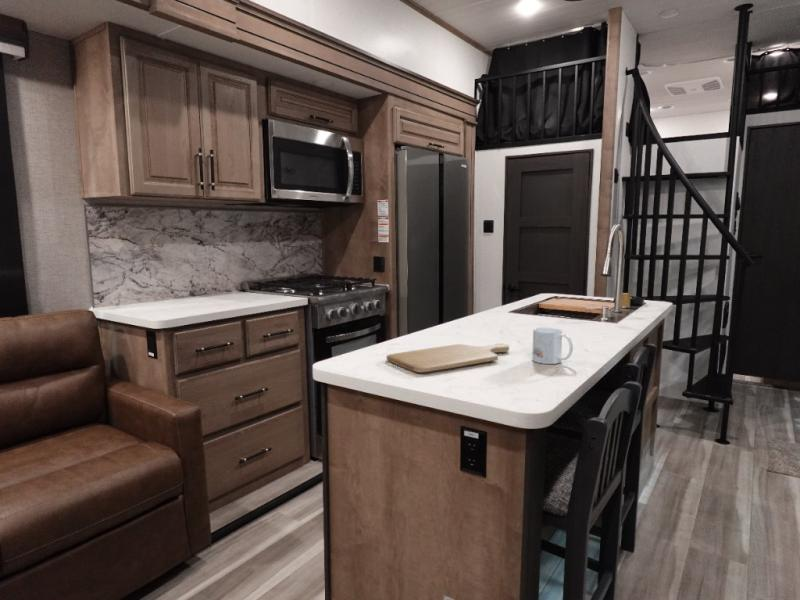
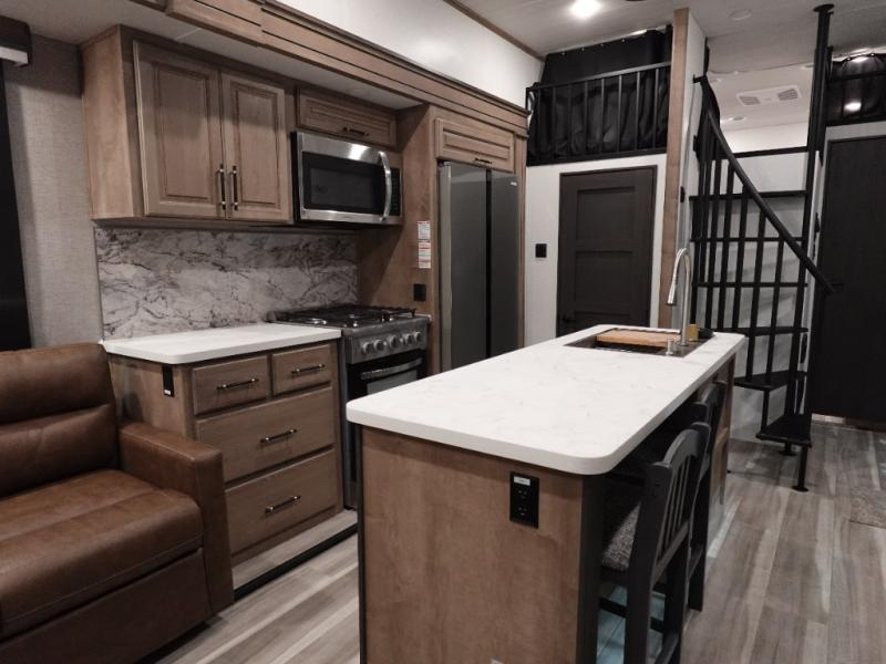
- chopping board [386,343,510,374]
- mug [531,326,574,365]
